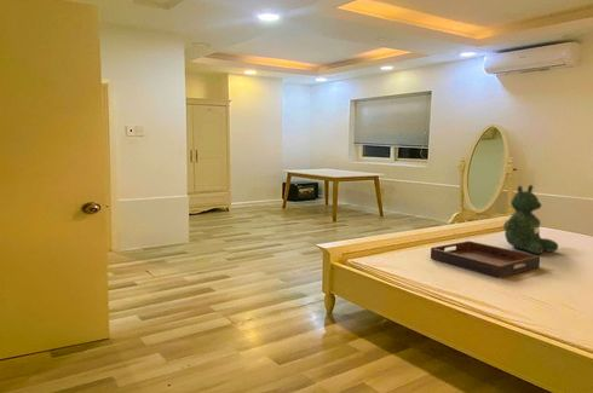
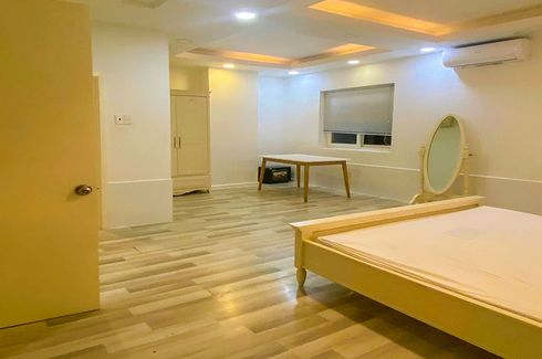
- teddy bear [502,184,559,255]
- serving tray [430,239,541,279]
